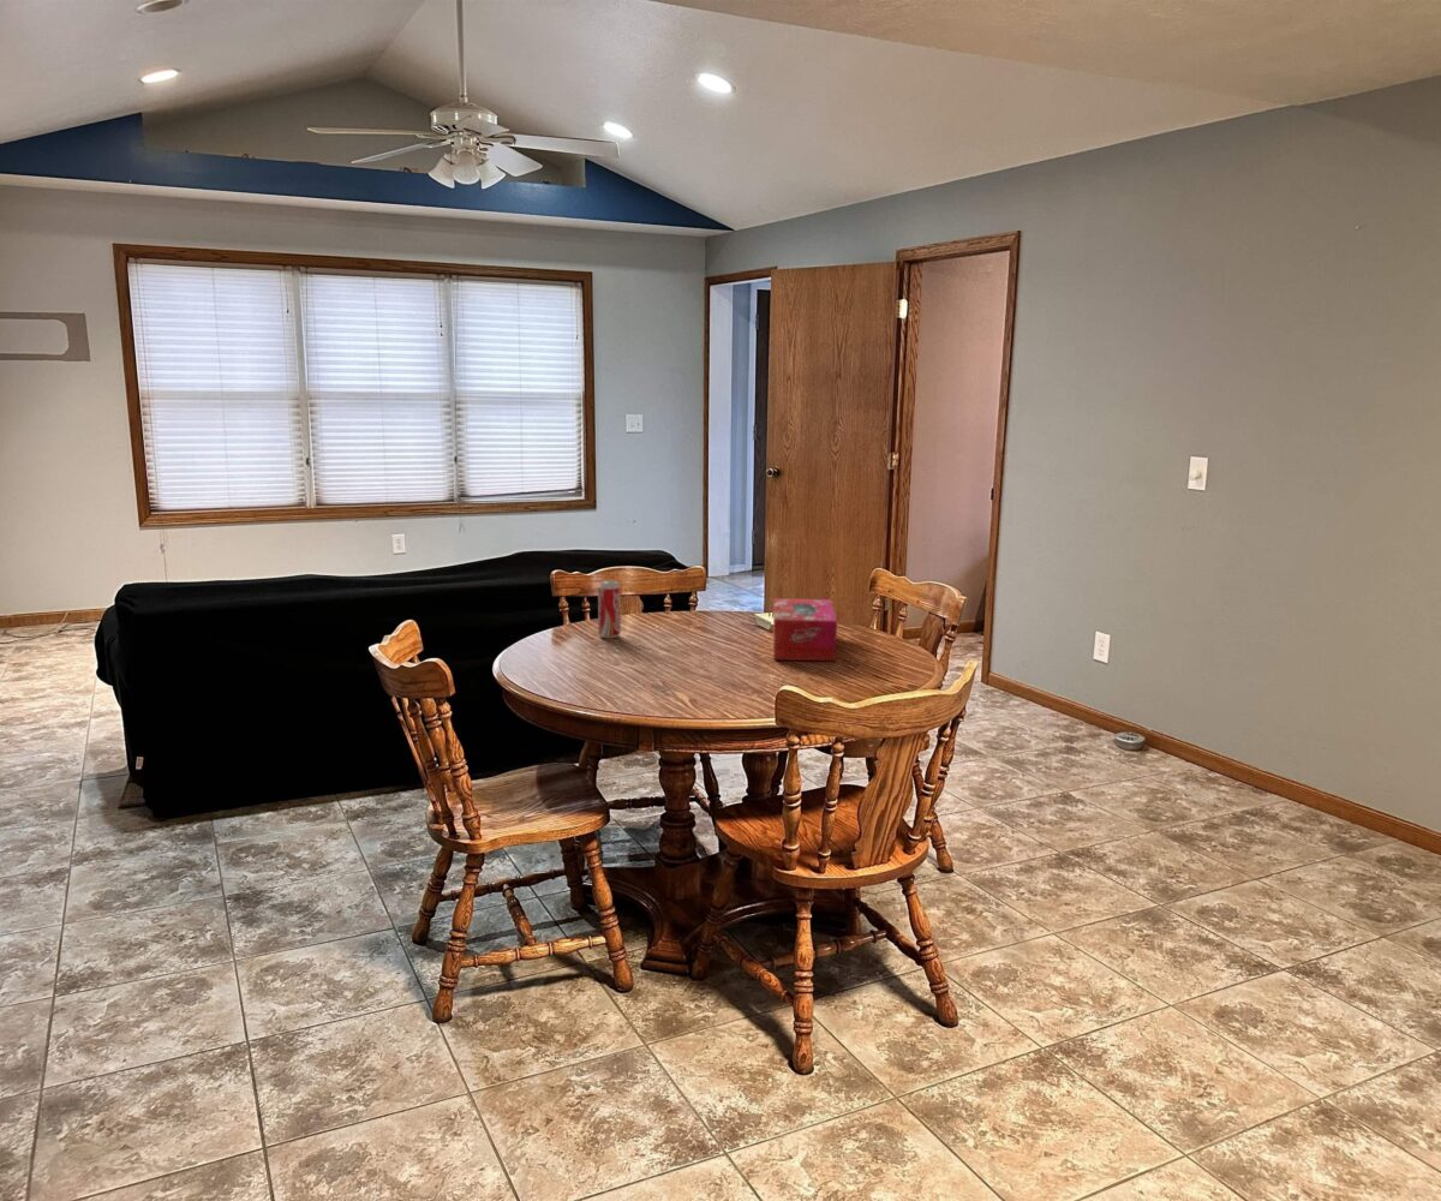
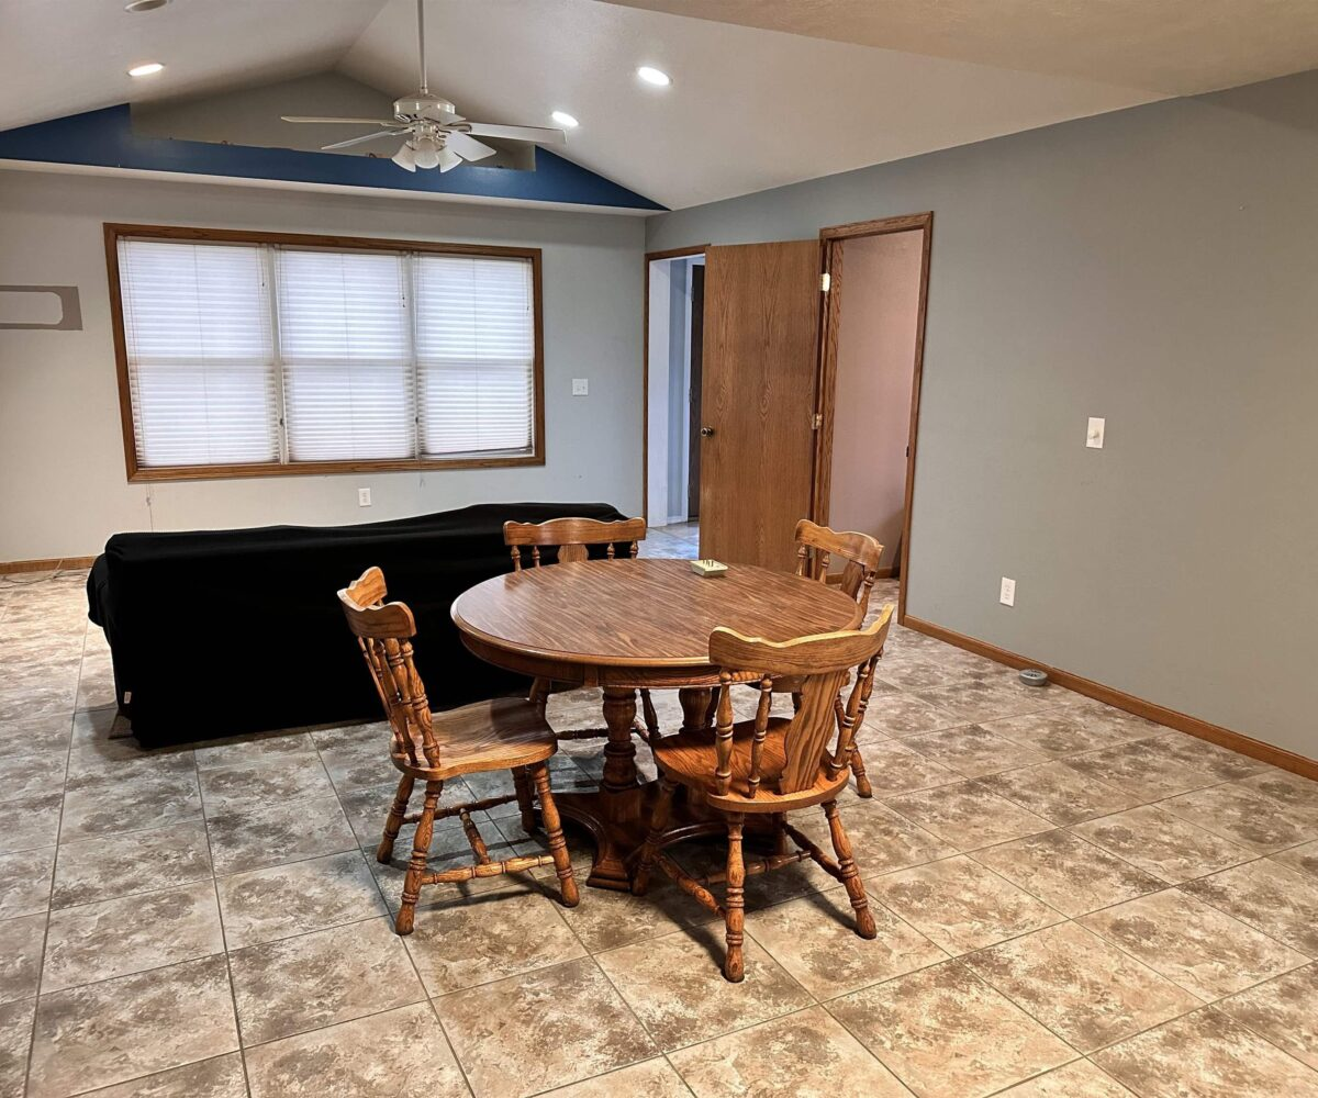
- tissue box [772,597,838,662]
- beverage can [597,579,622,639]
